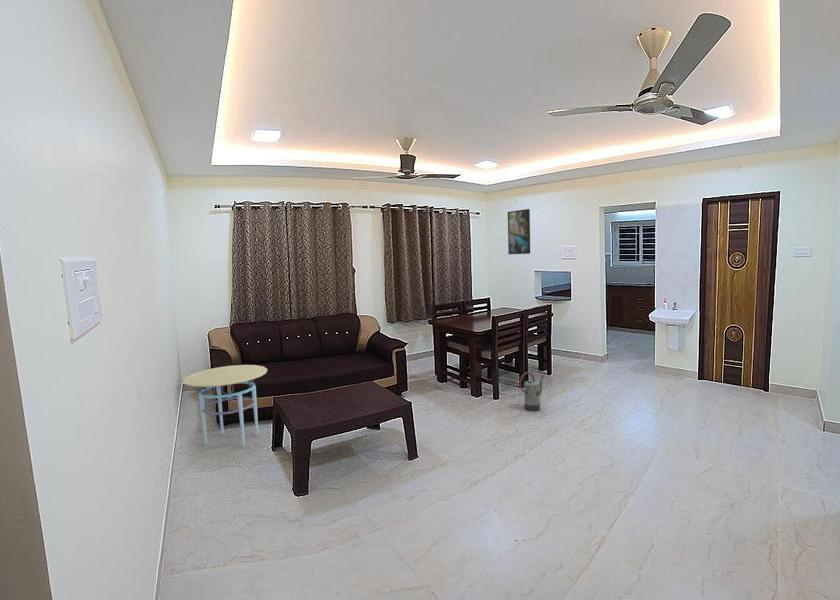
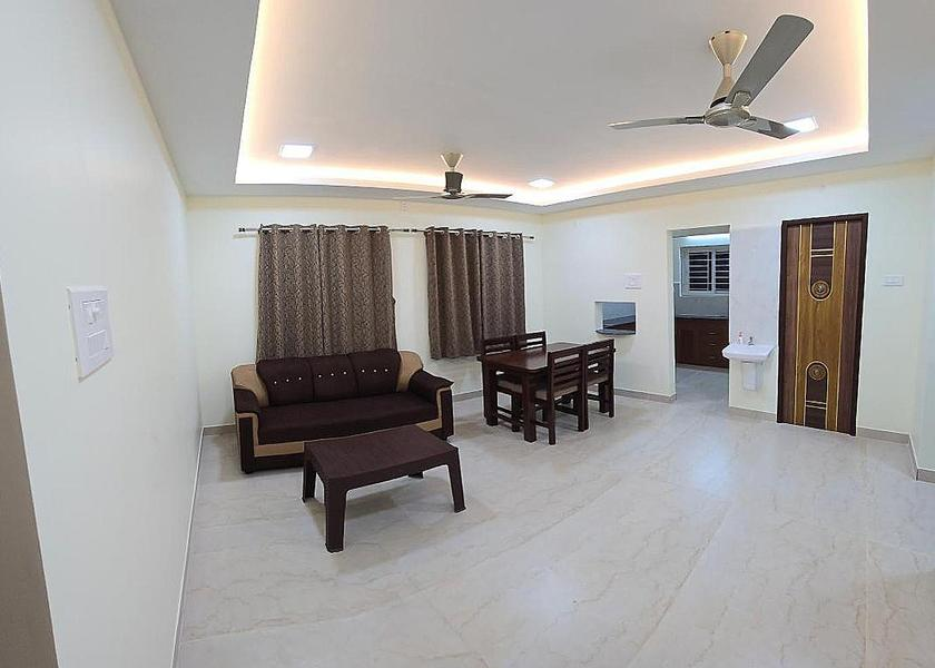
- side table [182,364,268,447]
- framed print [507,208,531,255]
- watering can [518,371,545,412]
